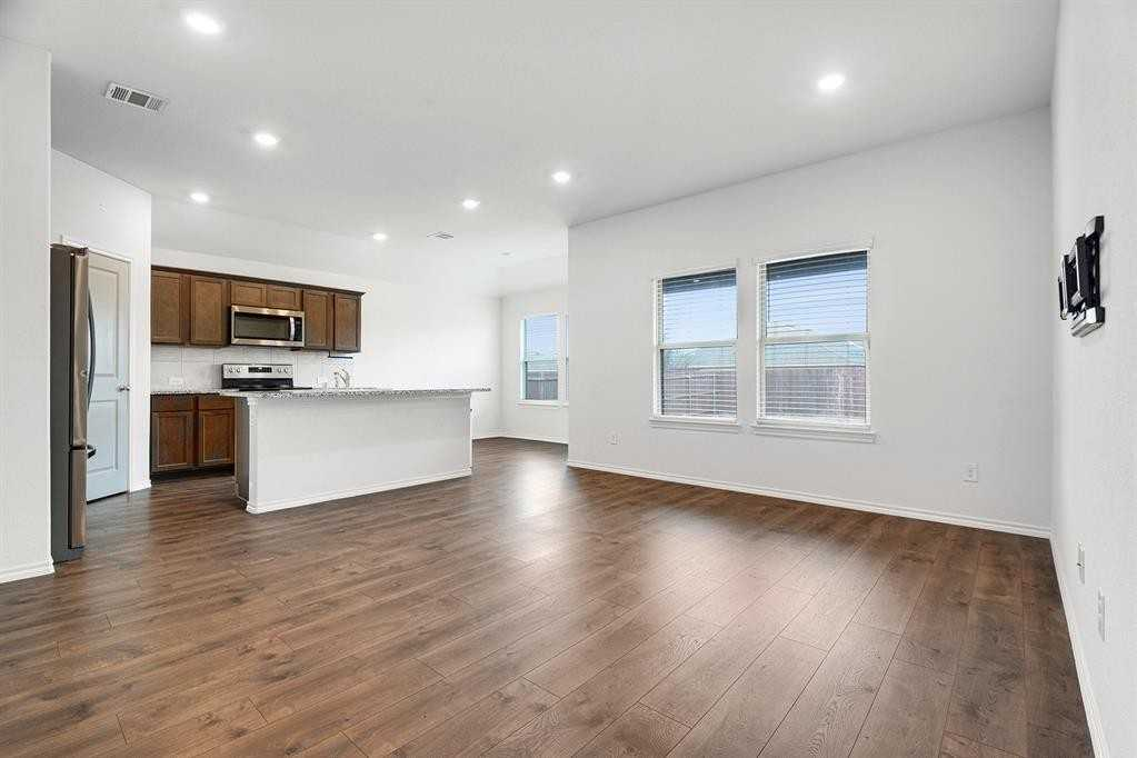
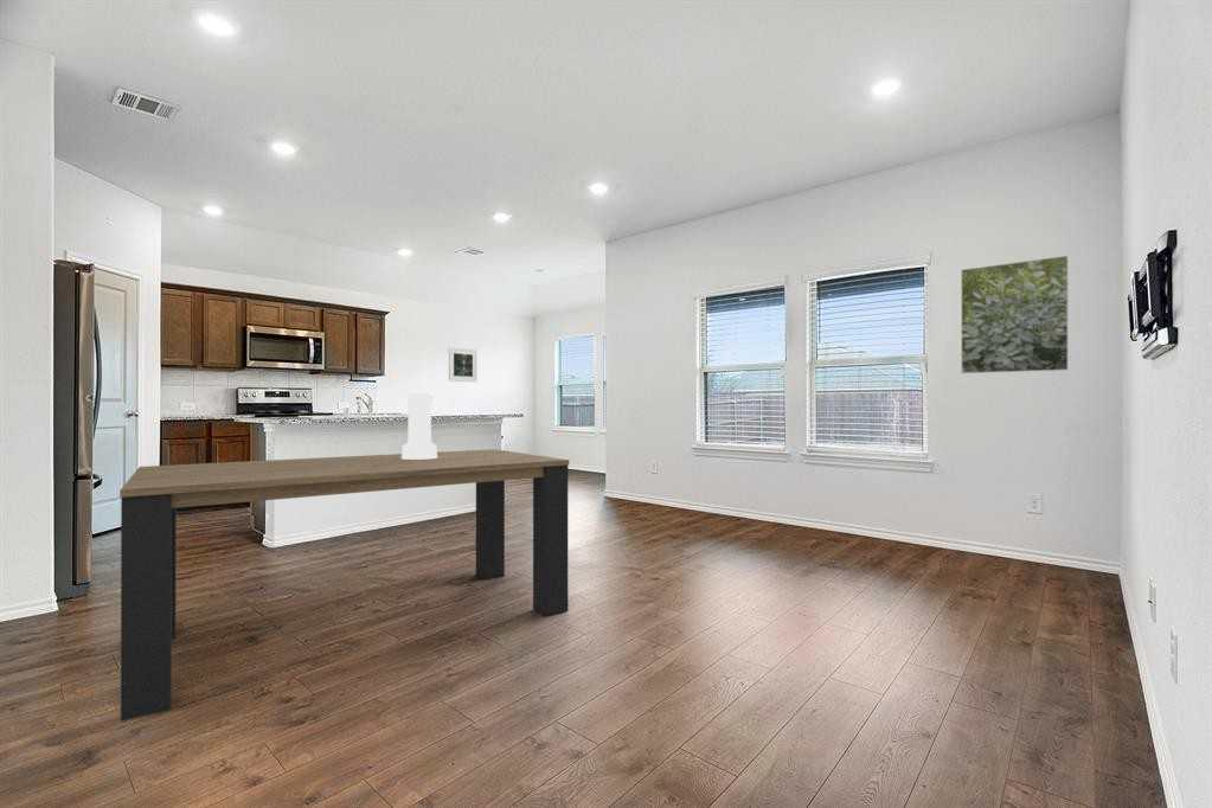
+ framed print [960,255,1070,374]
+ dining table [118,448,570,722]
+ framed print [448,347,479,383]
+ vase [400,392,438,460]
